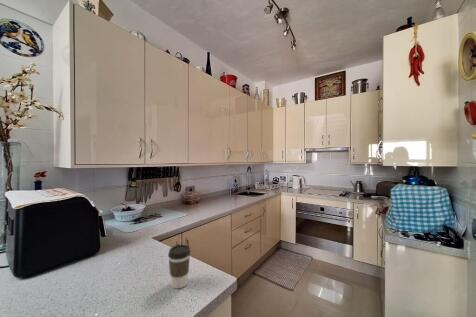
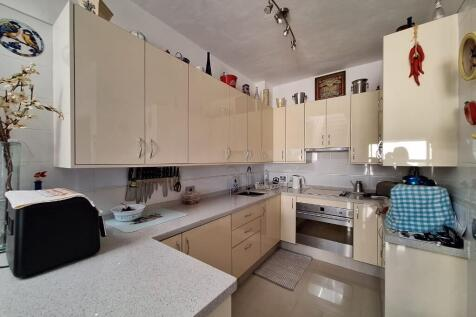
- coffee cup [167,244,191,290]
